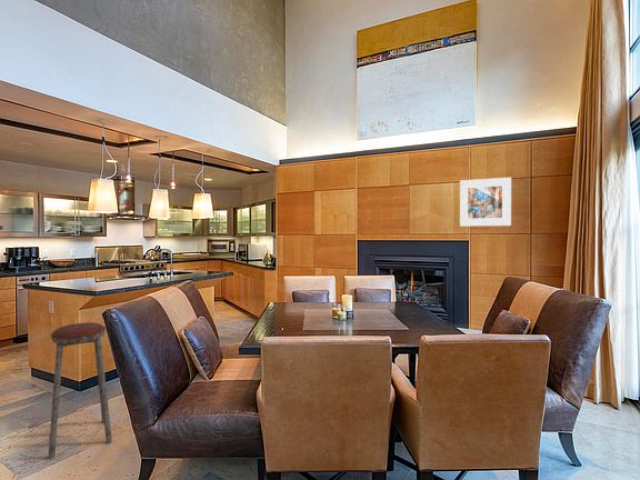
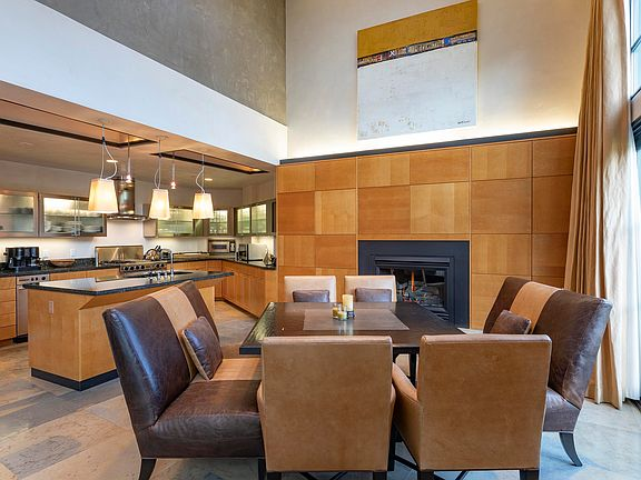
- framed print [459,177,512,227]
- music stool [47,321,113,460]
